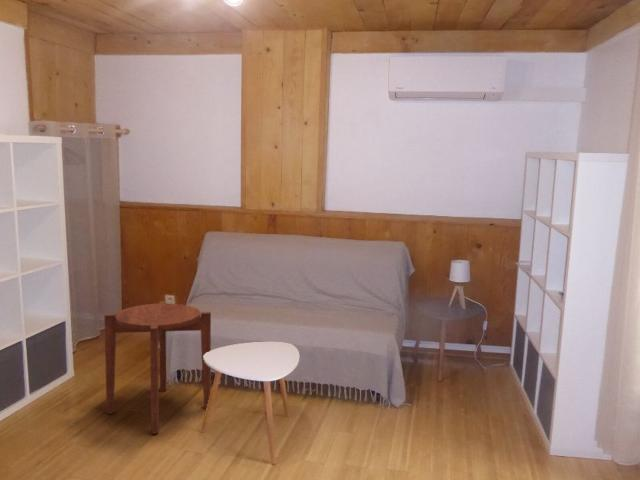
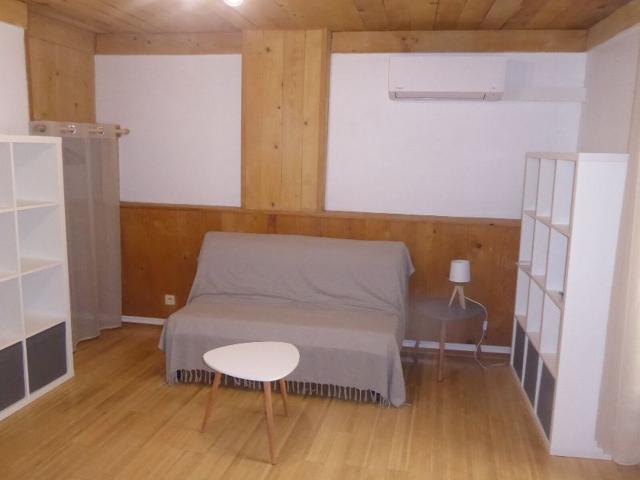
- side table [103,300,212,435]
